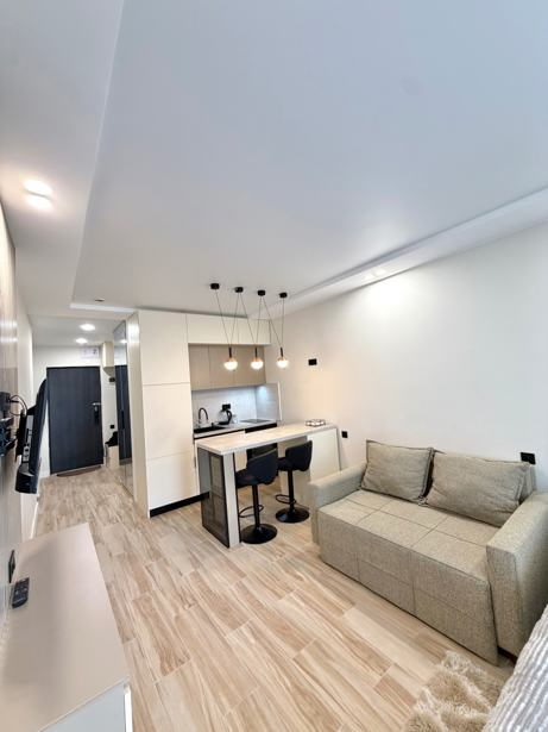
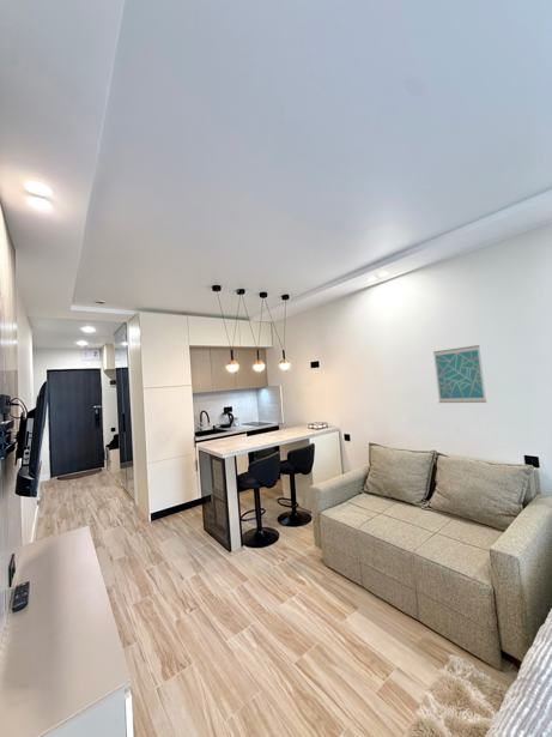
+ wall art [432,344,487,404]
